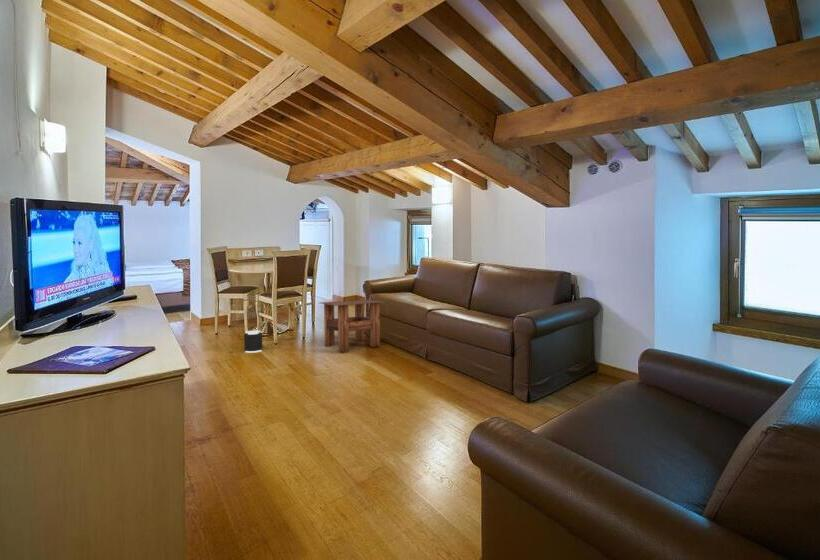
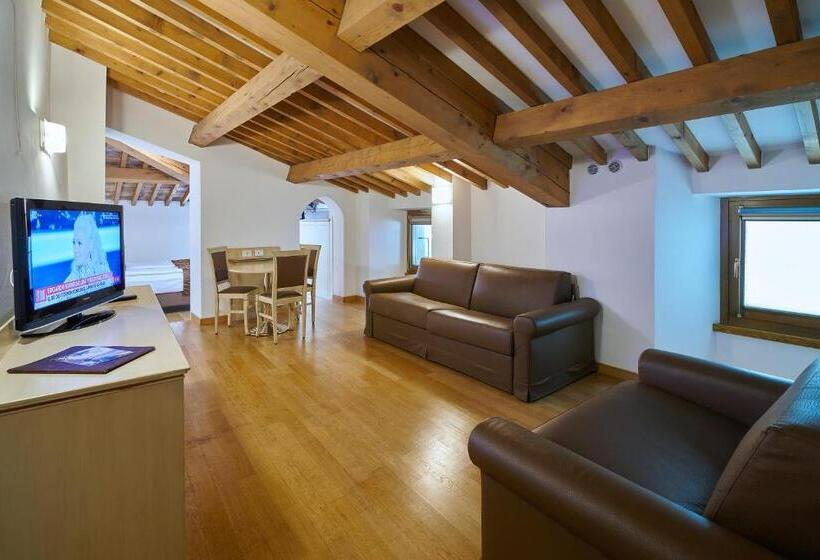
- side table [320,299,383,352]
- speaker [243,330,263,354]
